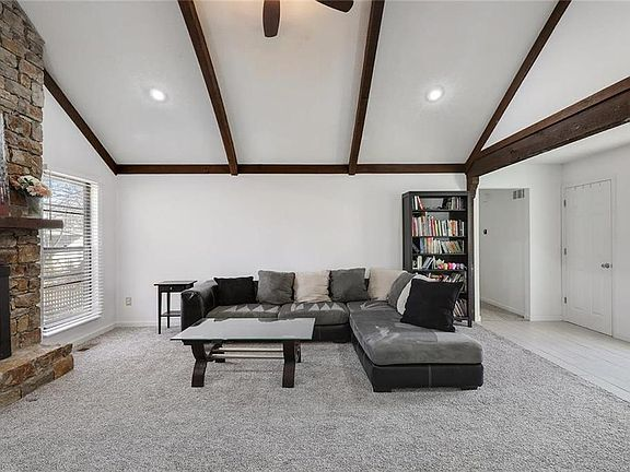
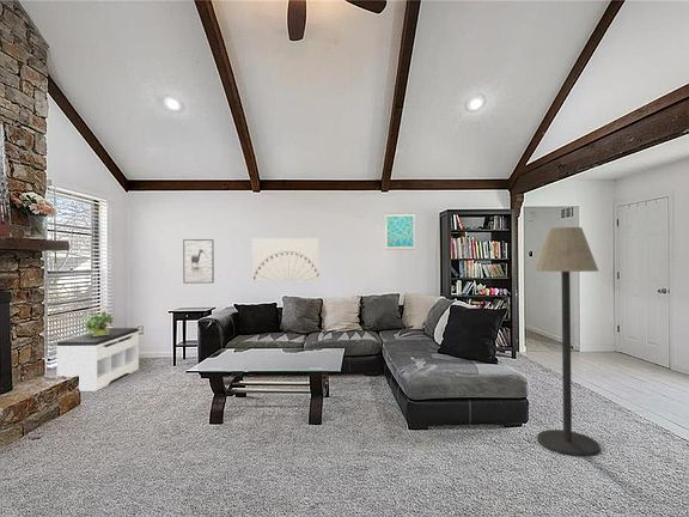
+ wall art [252,237,319,284]
+ bench [56,327,140,393]
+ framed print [182,238,215,285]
+ potted plant [81,305,115,336]
+ floor lamp [533,226,600,457]
+ wall art [384,212,416,251]
